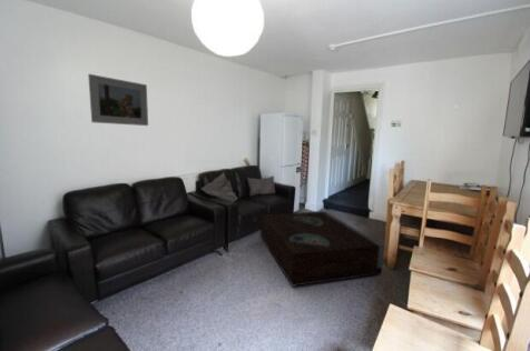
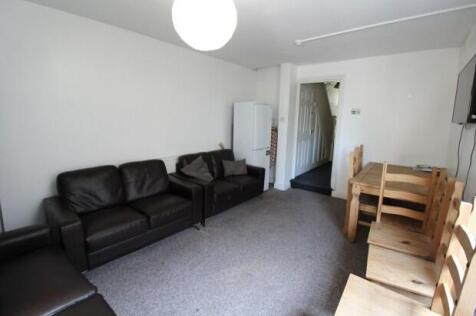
- stereo [259,210,385,288]
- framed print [87,73,149,127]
